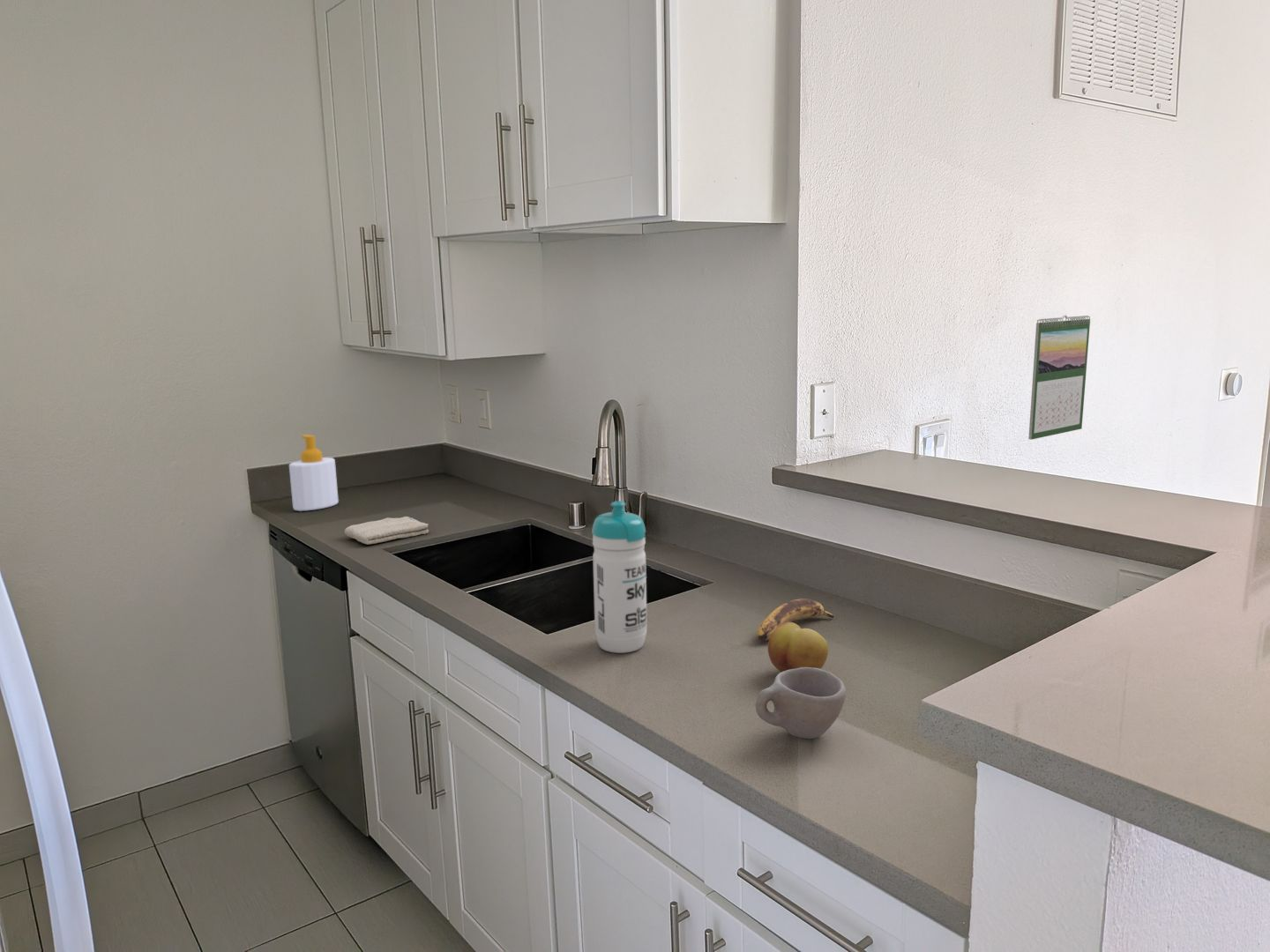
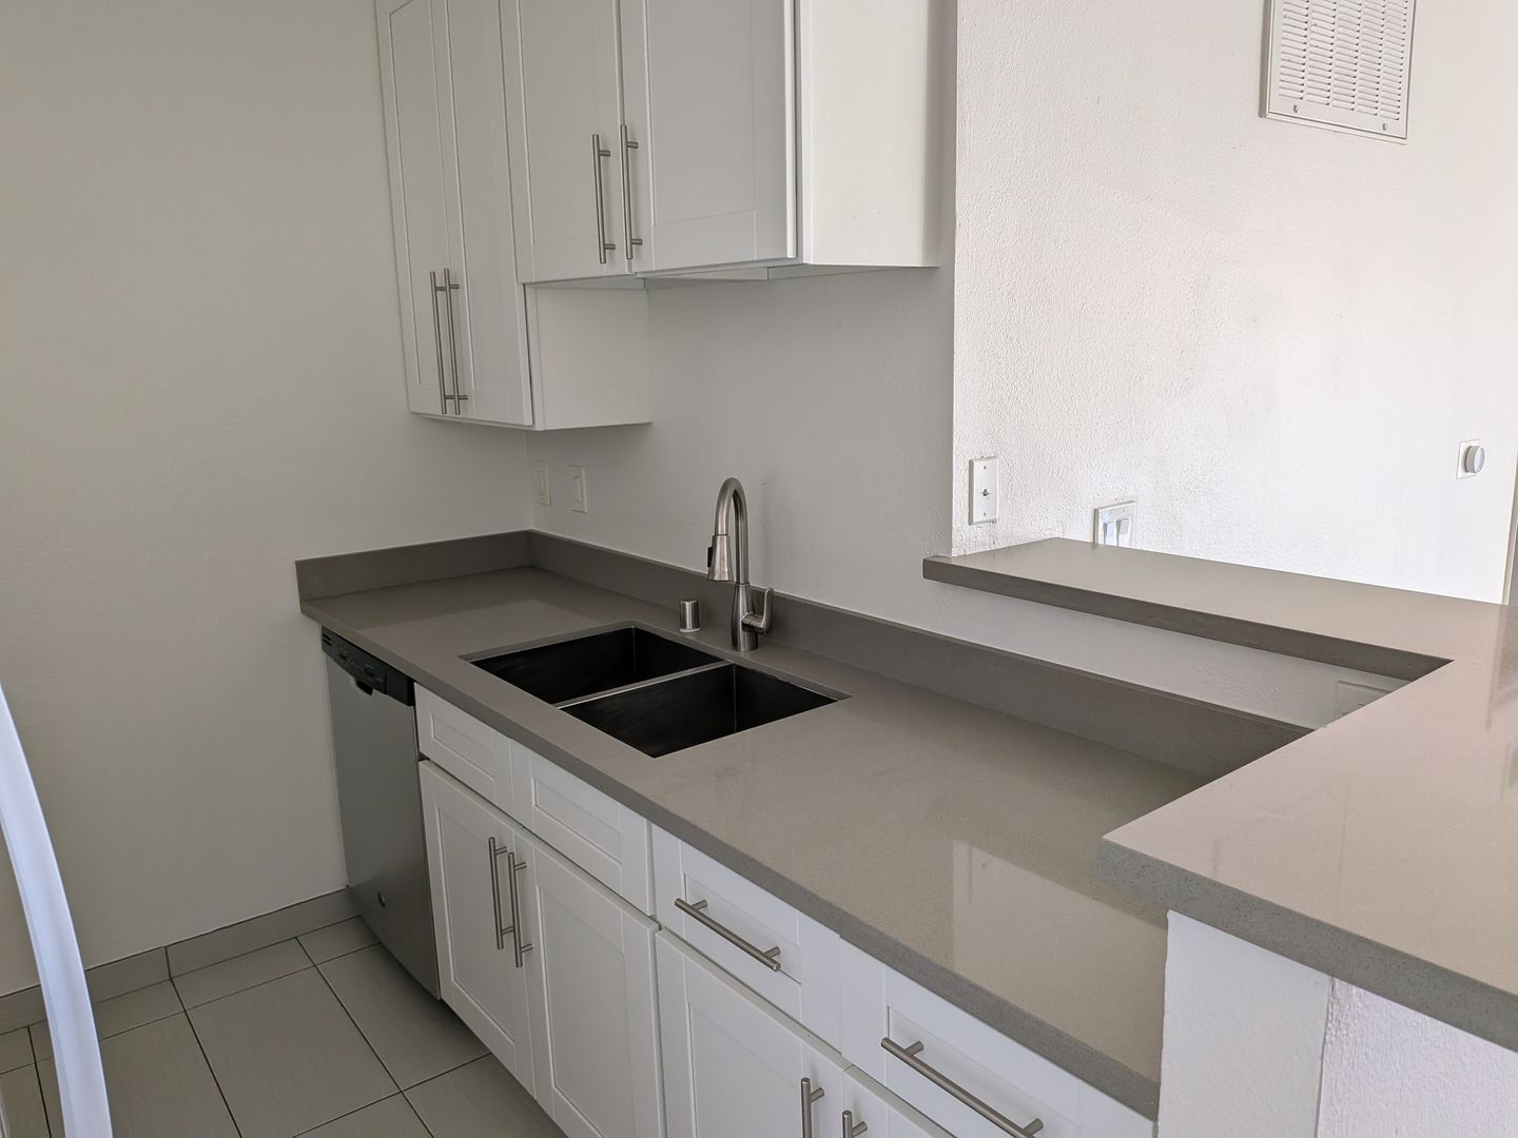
- calendar [1027,315,1091,441]
- washcloth [344,516,430,546]
- fruit [767,621,829,673]
- cup [755,667,847,740]
- banana [756,598,835,642]
- water bottle [591,500,647,654]
- soap bottle [288,434,340,512]
